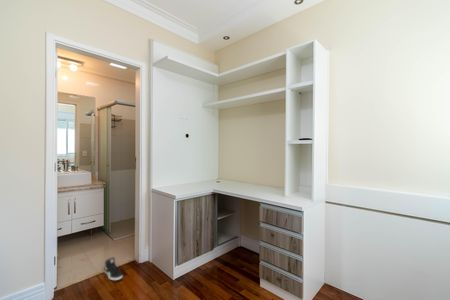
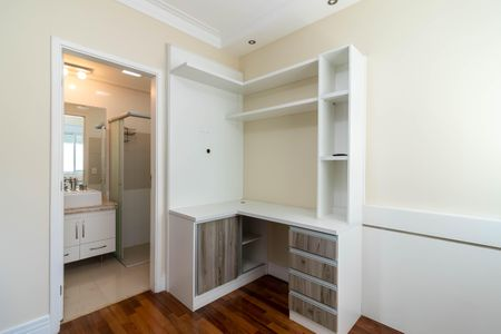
- sneaker [103,256,124,281]
